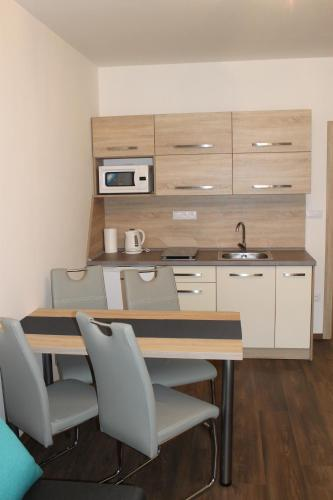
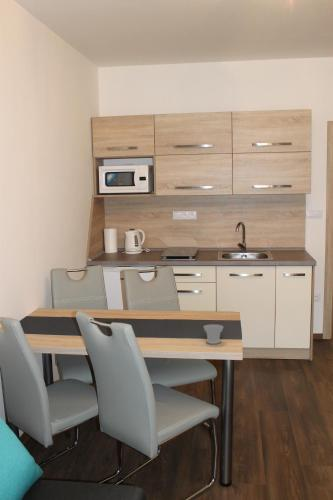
+ cup [203,323,224,345]
